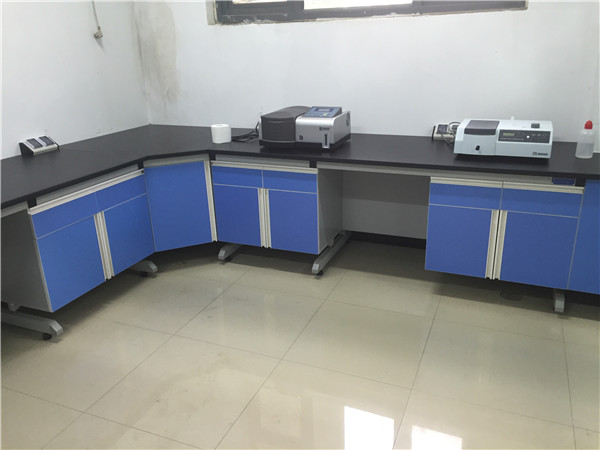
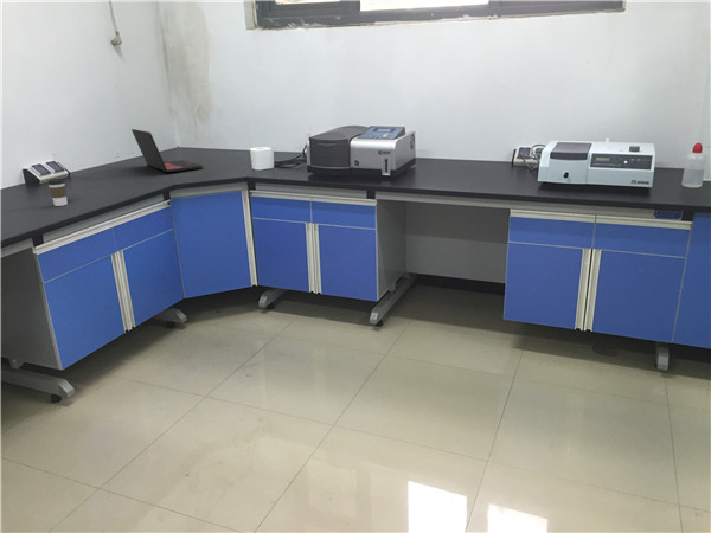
+ laptop [130,128,204,173]
+ coffee cup [46,178,69,207]
